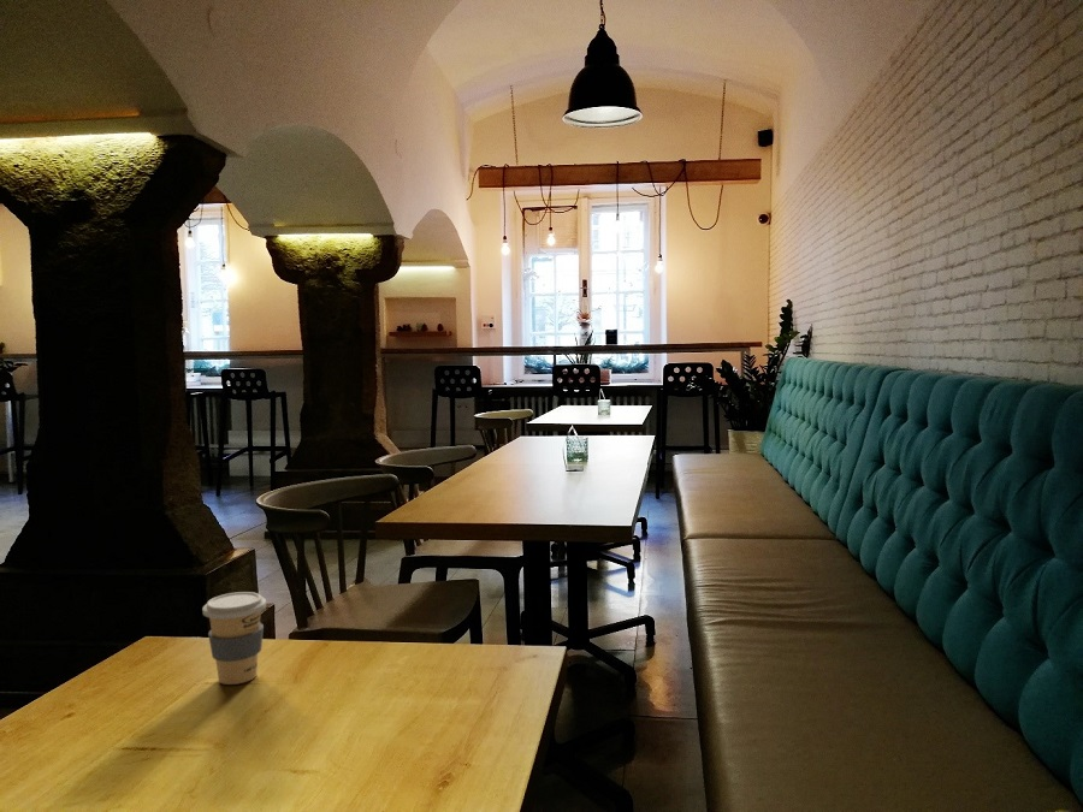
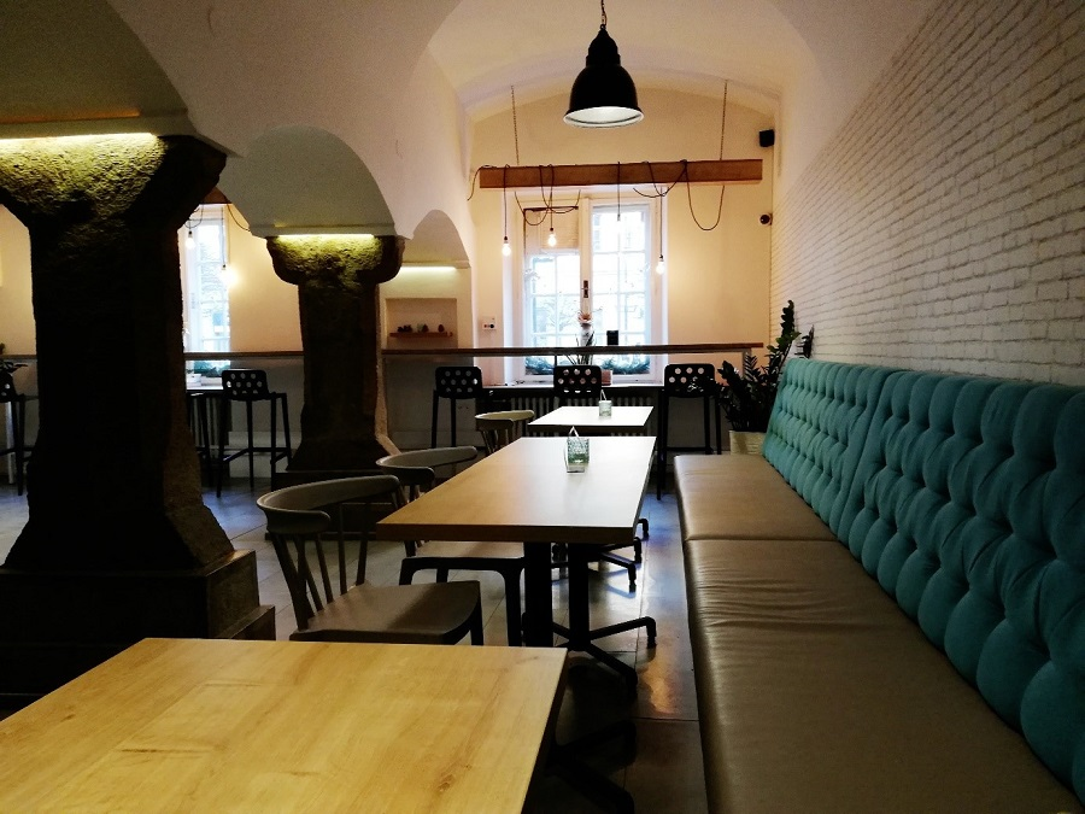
- coffee cup [201,591,267,686]
